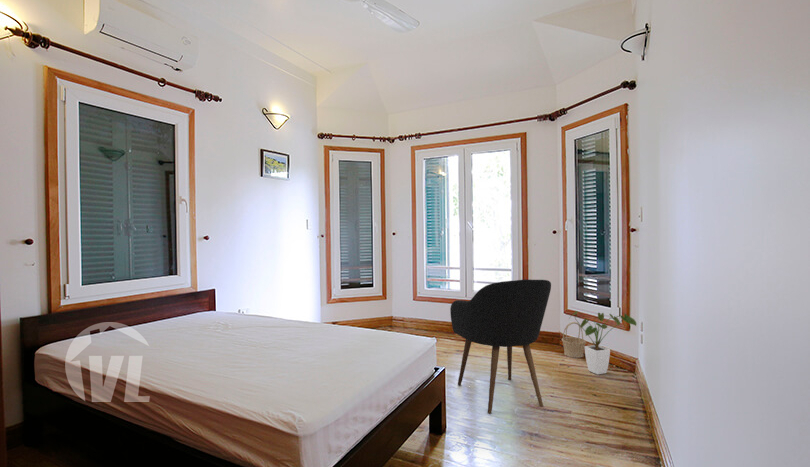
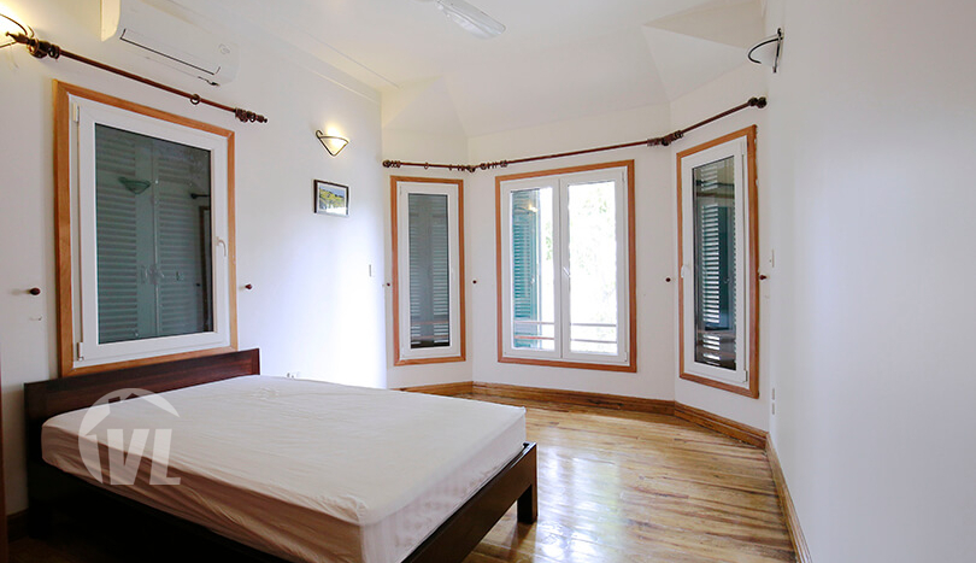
- basket [561,321,587,359]
- armchair [449,278,552,414]
- house plant [568,310,637,375]
